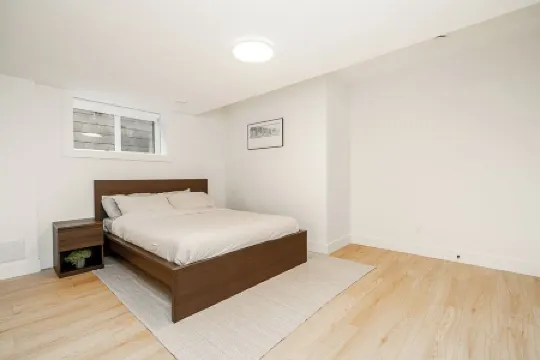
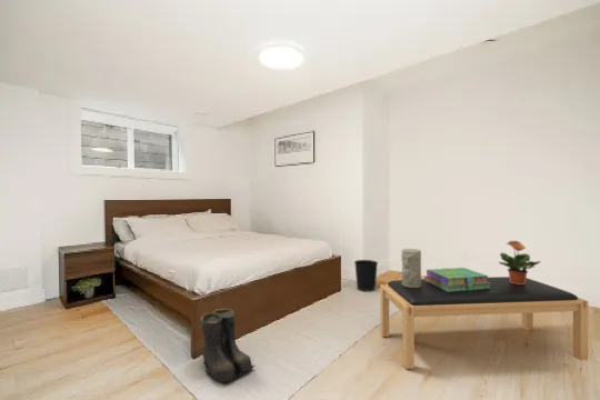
+ potted plant [498,240,542,284]
+ boots [199,308,256,387]
+ stack of books [423,267,491,292]
+ decorative vase [400,248,422,288]
+ wastebasket [353,259,379,292]
+ bench [379,276,589,370]
